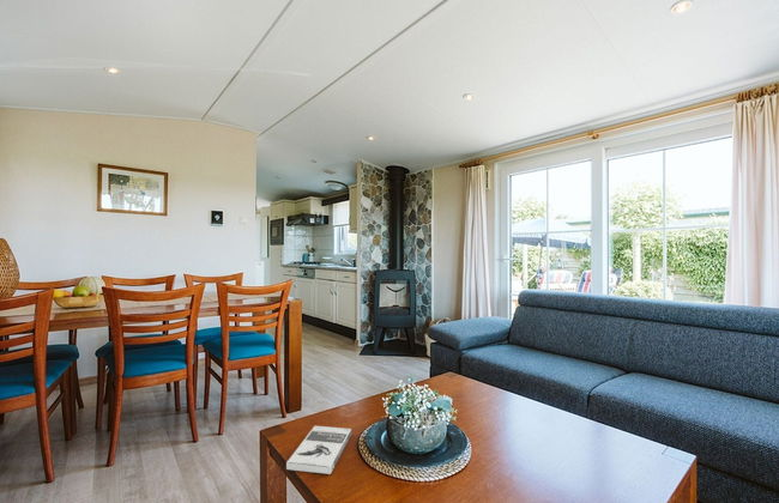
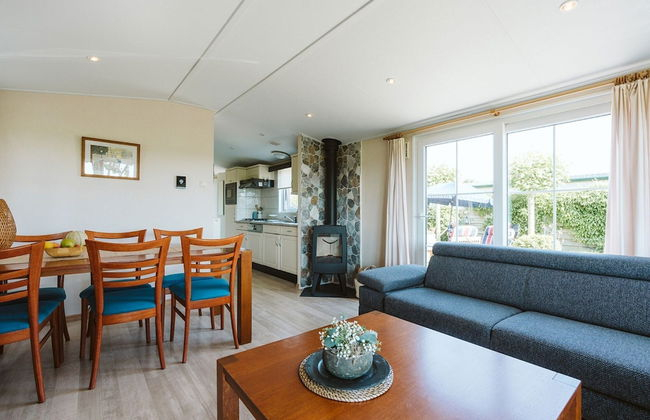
- book [285,425,352,475]
